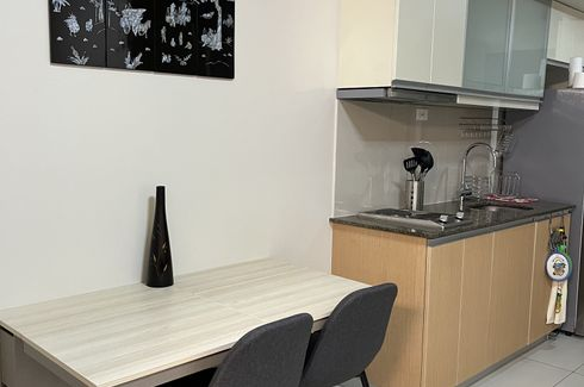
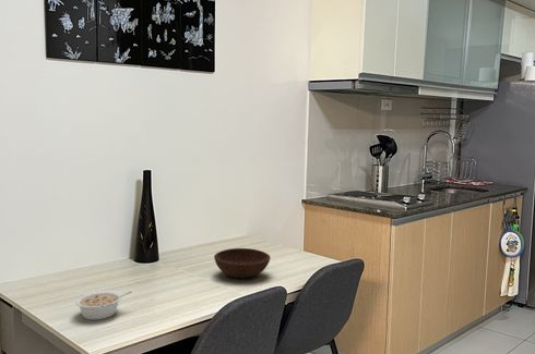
+ bowl [213,247,271,279]
+ legume [74,290,132,321]
